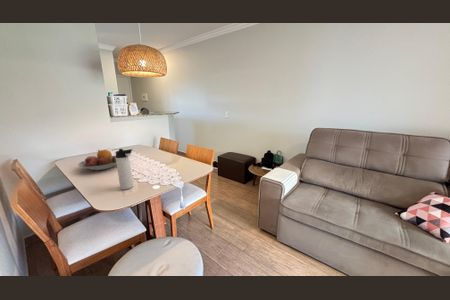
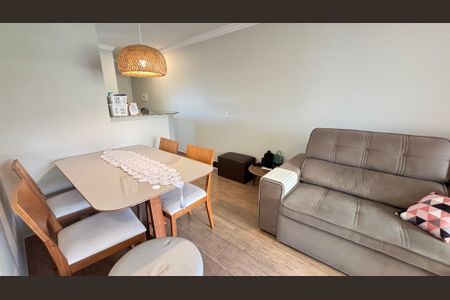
- thermos bottle [114,148,134,191]
- fruit bowl [77,149,117,171]
